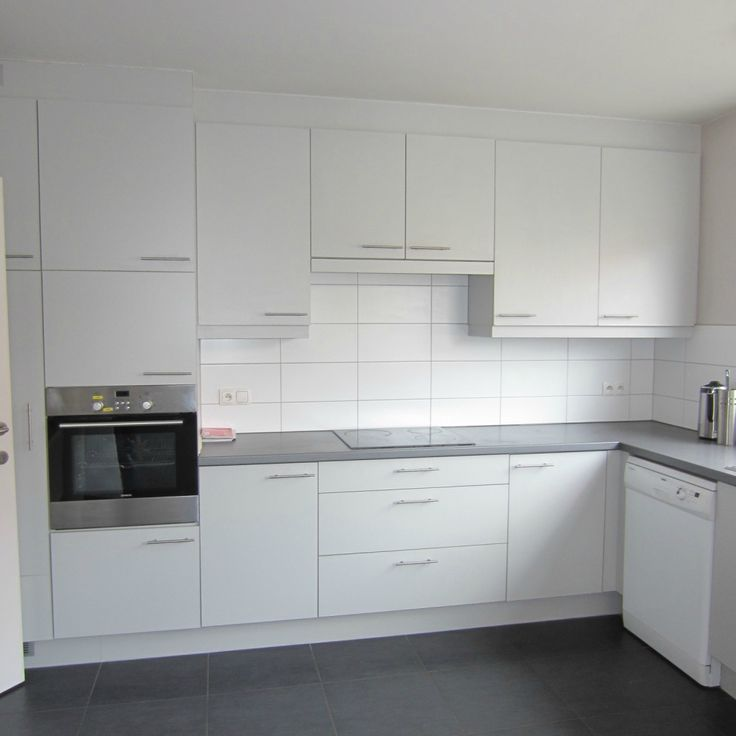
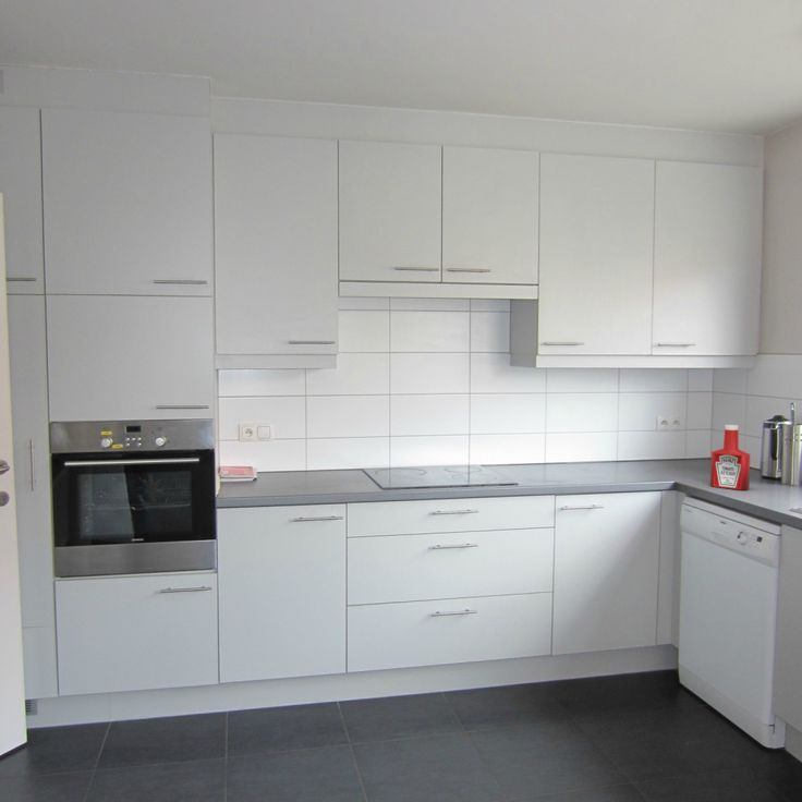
+ soap bottle [709,424,752,491]
